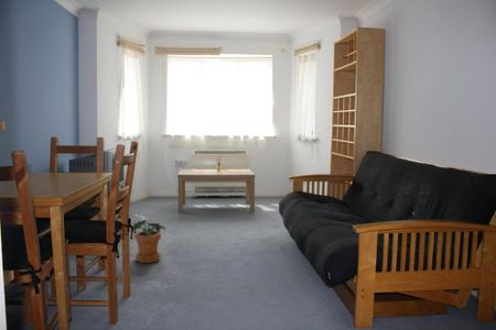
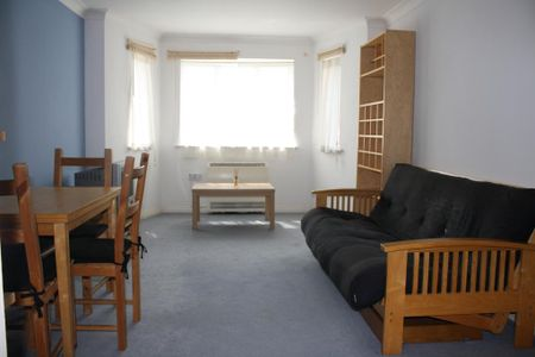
- potted plant [131,219,166,264]
